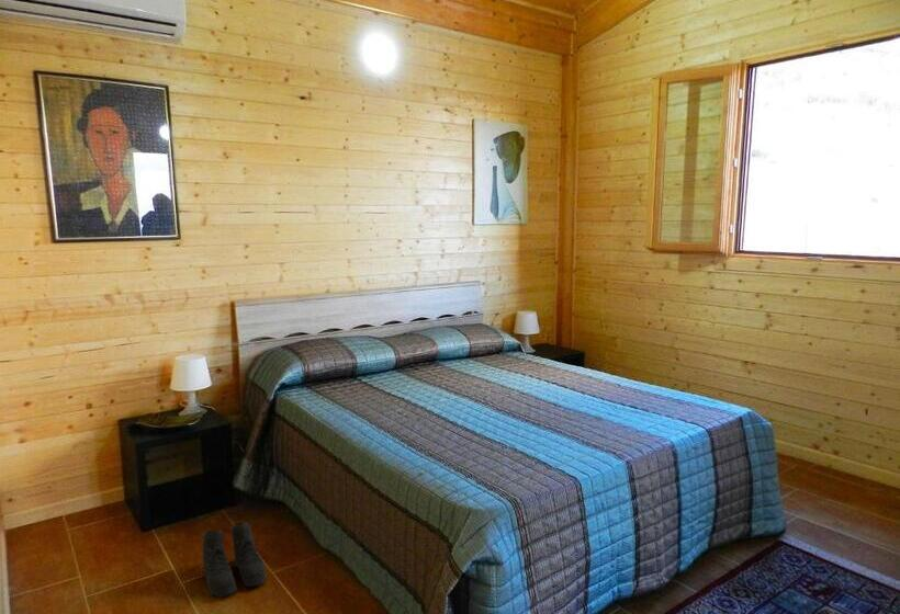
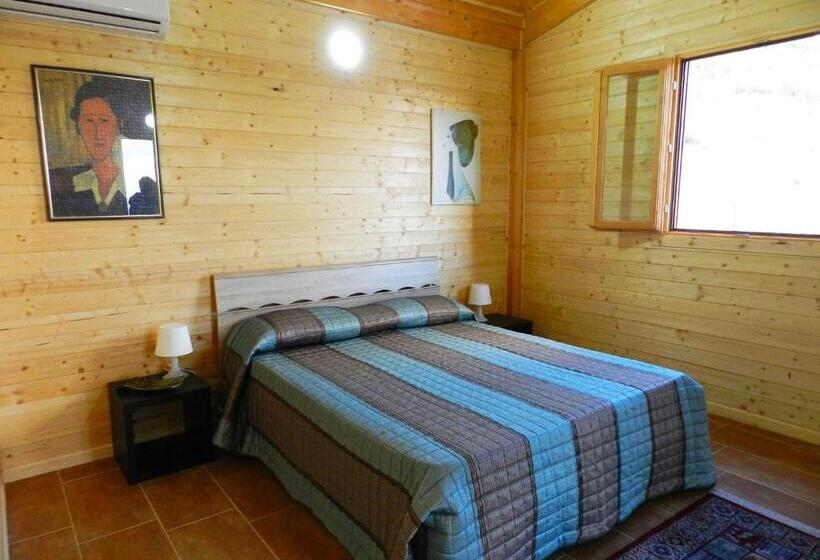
- boots [202,521,267,599]
